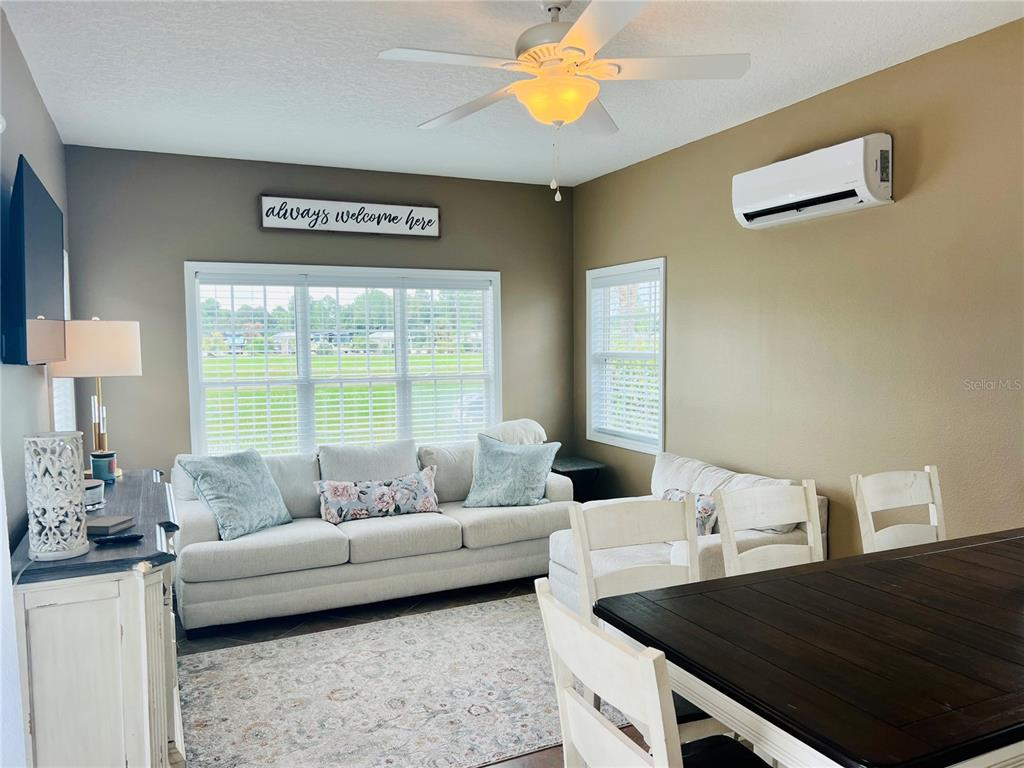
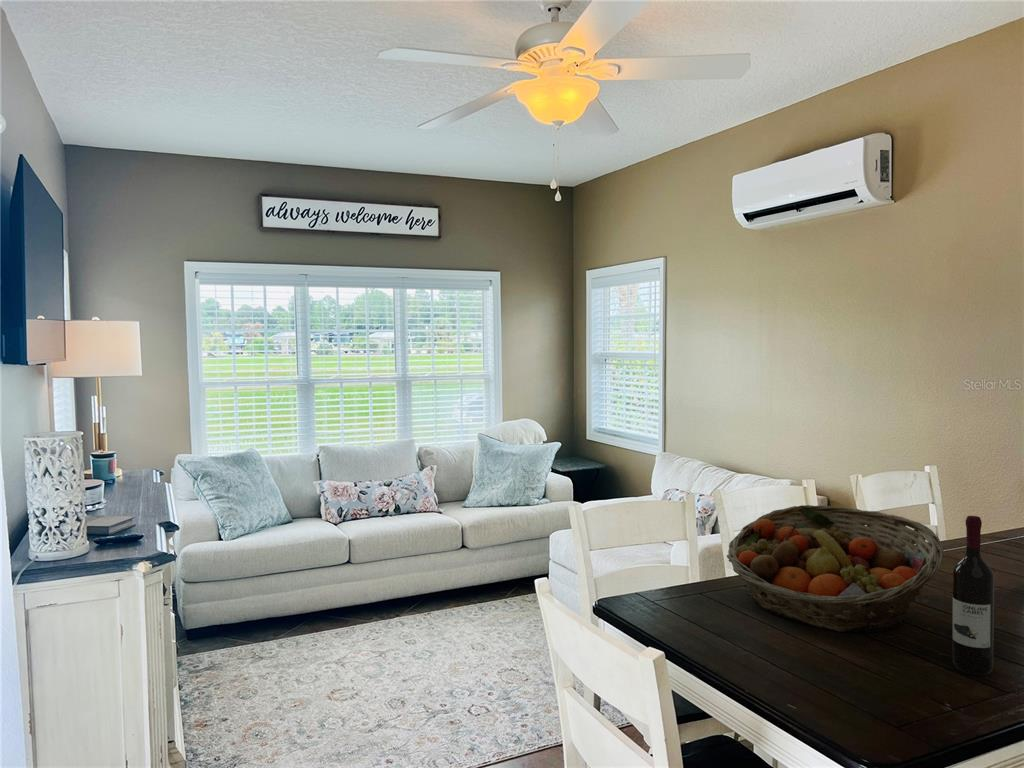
+ fruit basket [726,504,944,634]
+ wine bottle [951,515,995,676]
